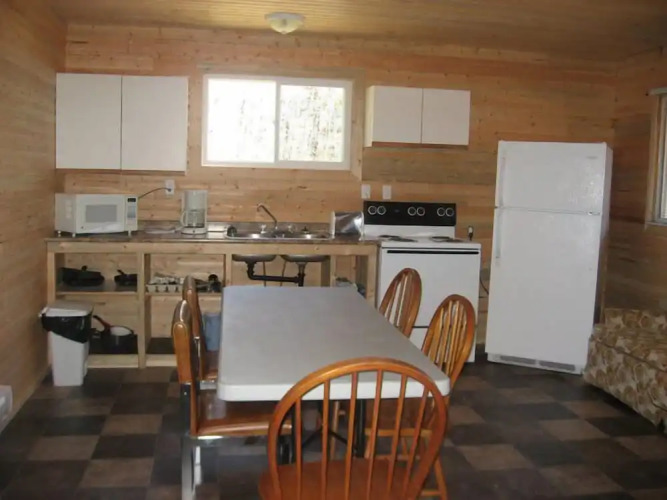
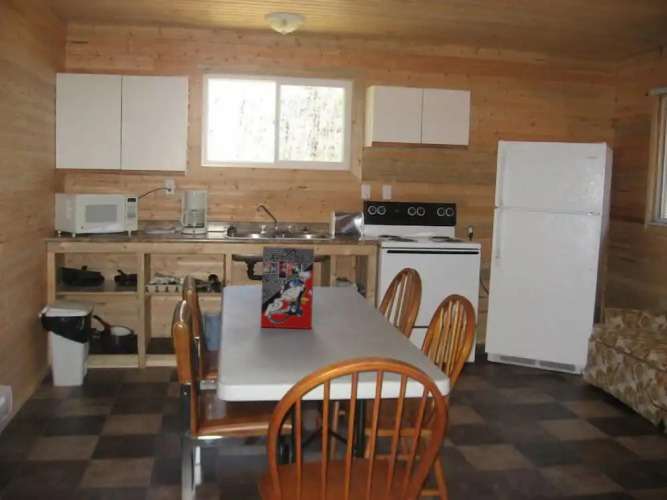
+ cereal box [260,245,315,330]
